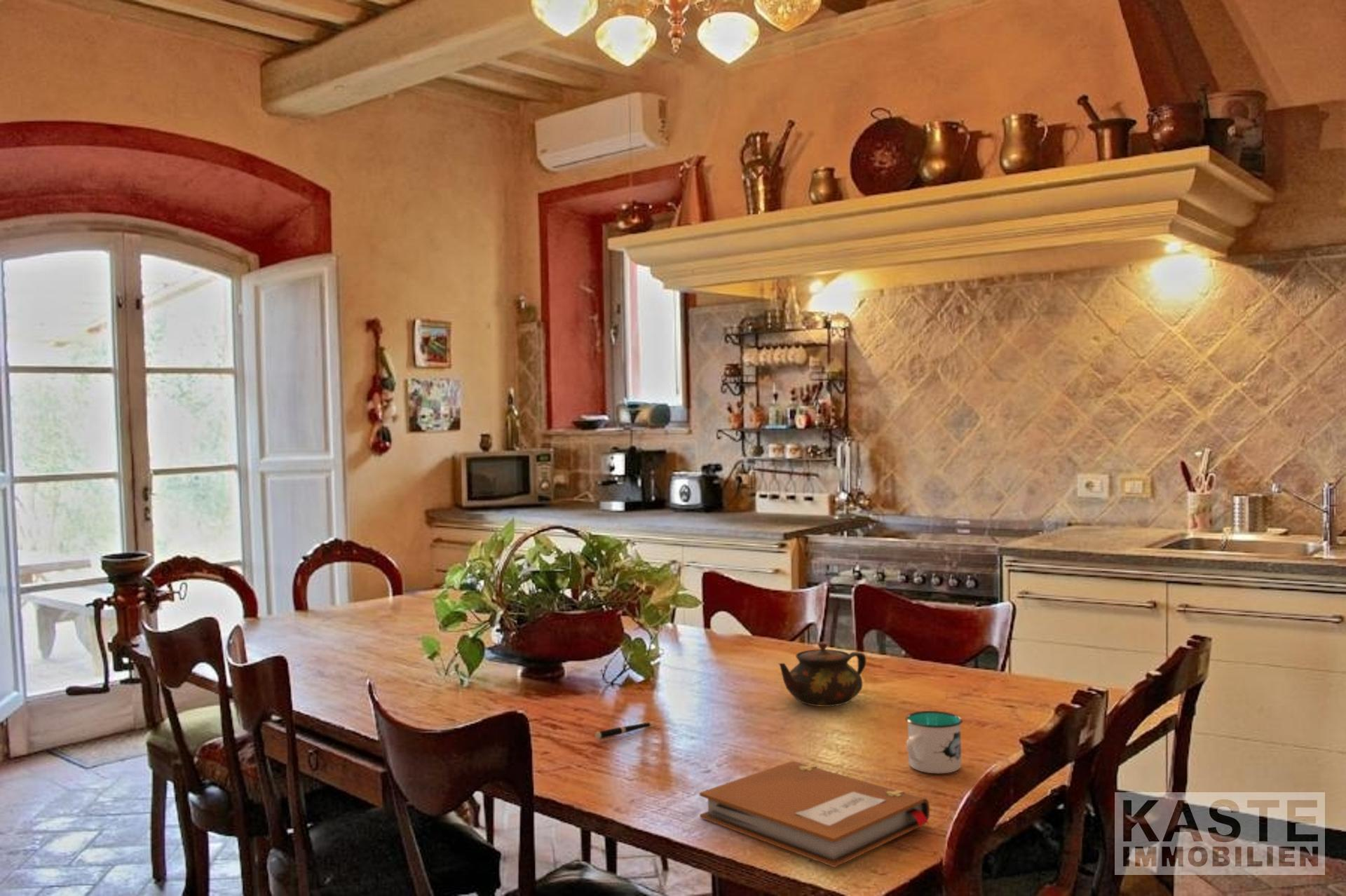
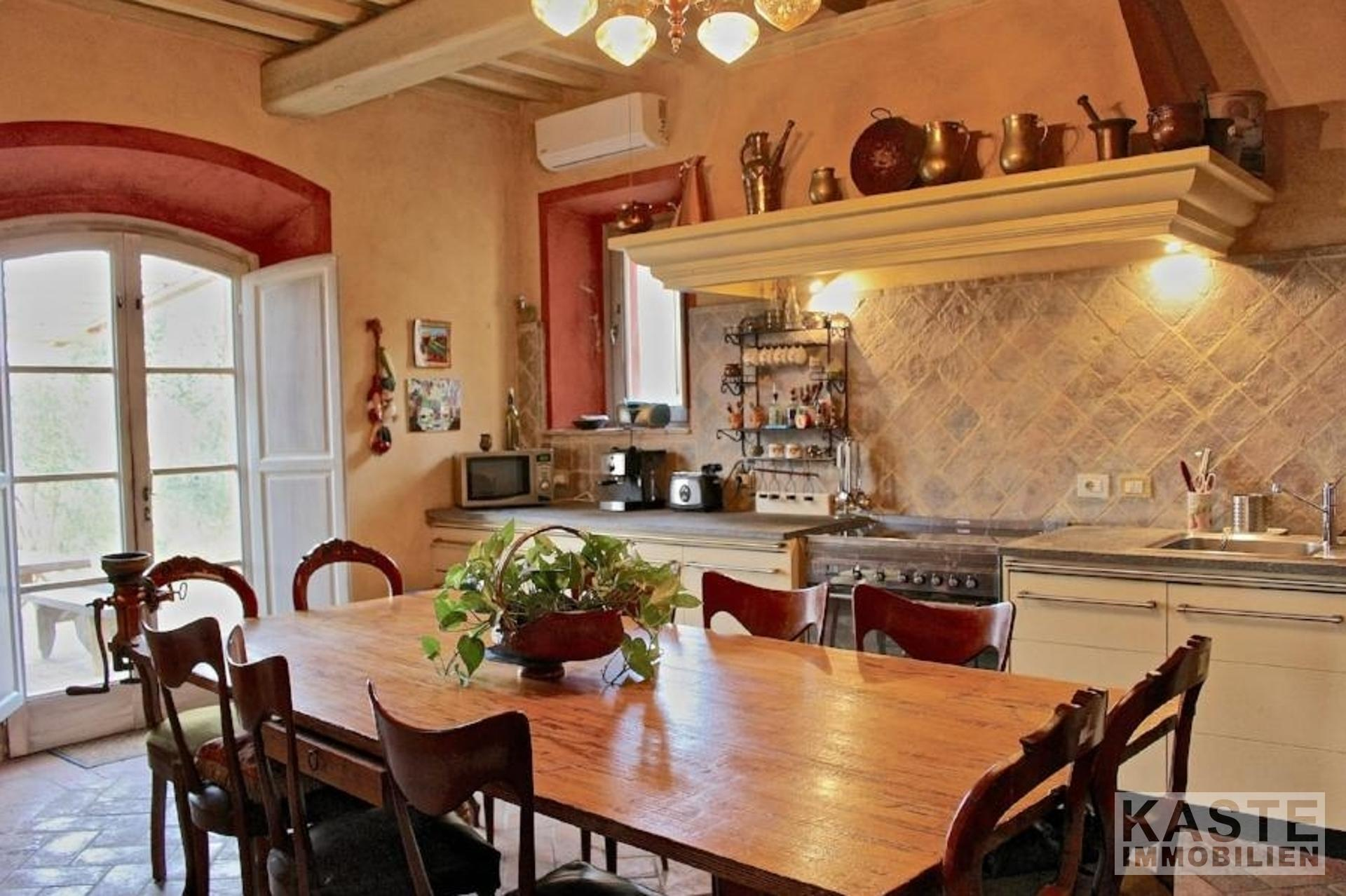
- pen [594,721,657,741]
- mug [904,710,963,774]
- teapot [777,642,866,707]
- notebook [699,761,930,868]
